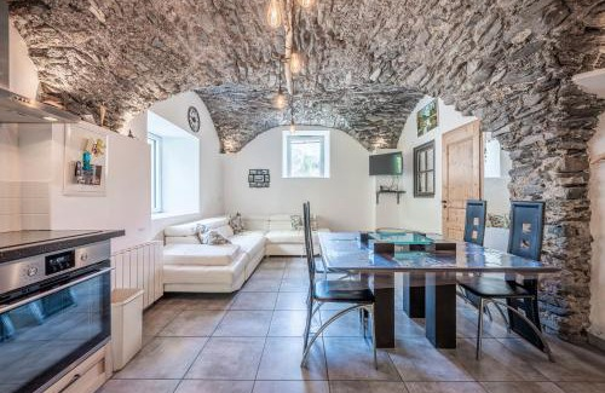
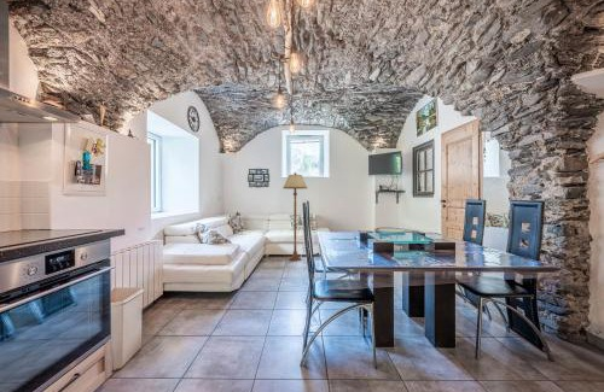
+ floor lamp [281,171,309,262]
